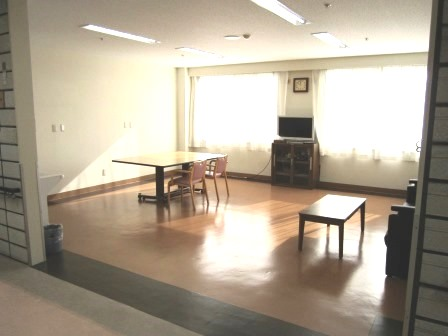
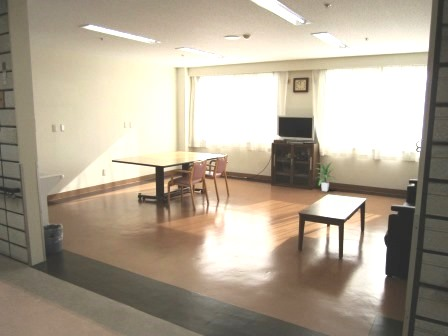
+ indoor plant [313,160,337,192]
